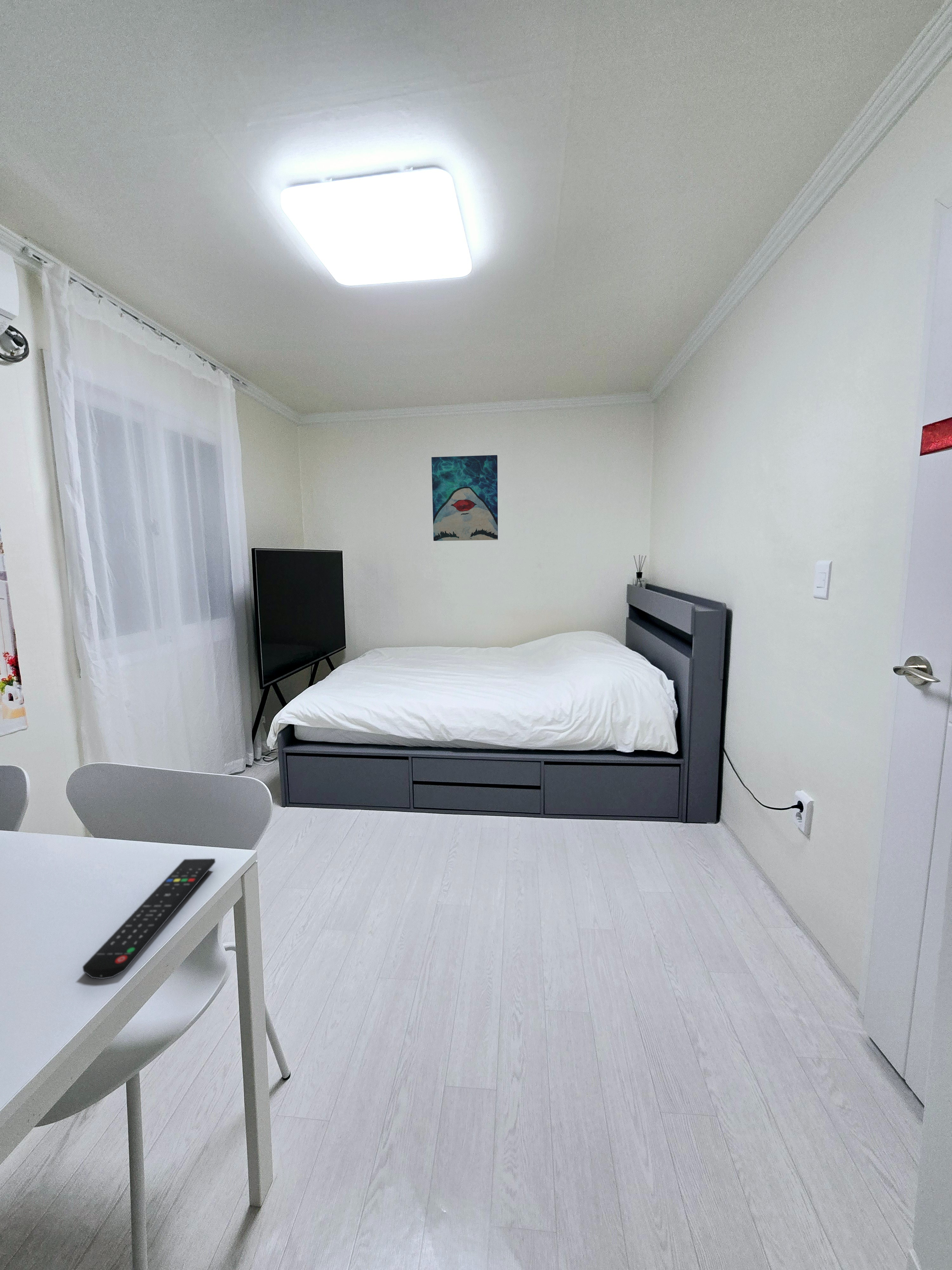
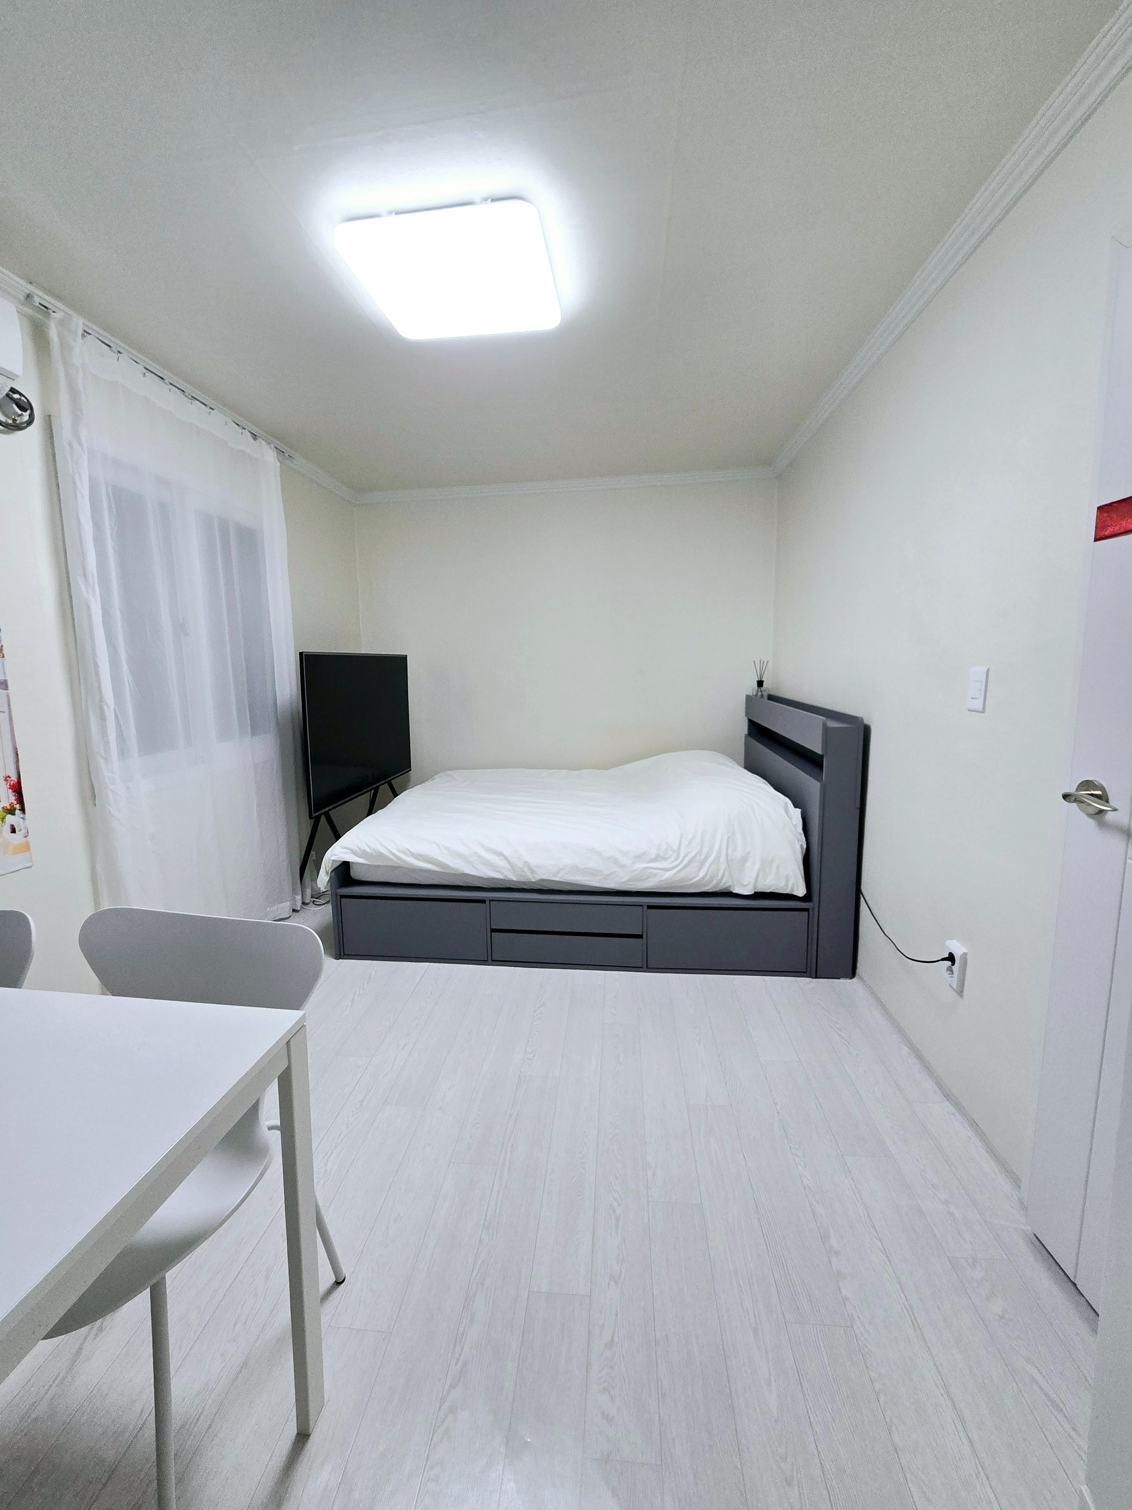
- remote control [82,858,216,979]
- wall art [431,455,498,541]
